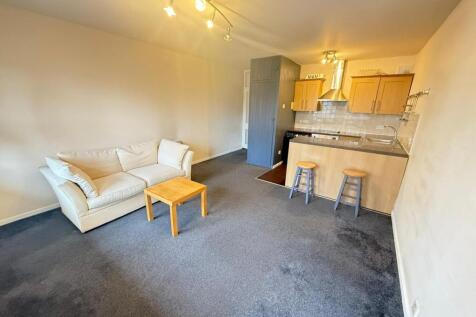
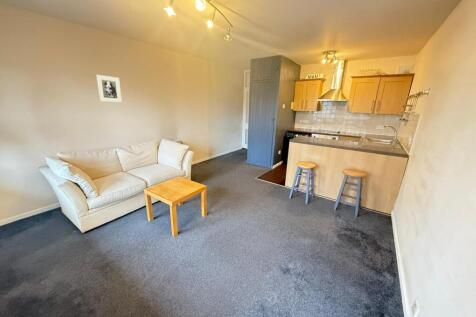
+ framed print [95,74,123,103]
